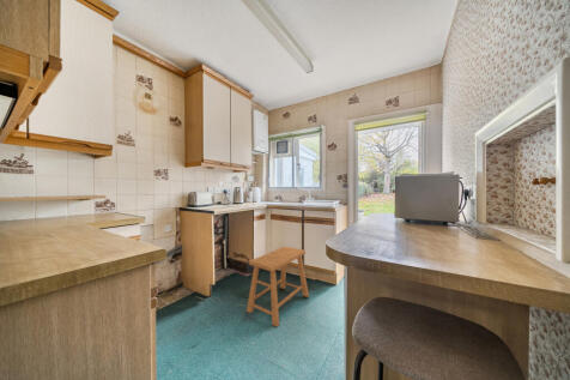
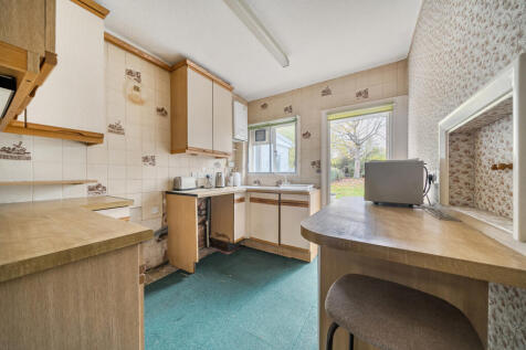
- stool [245,246,310,327]
